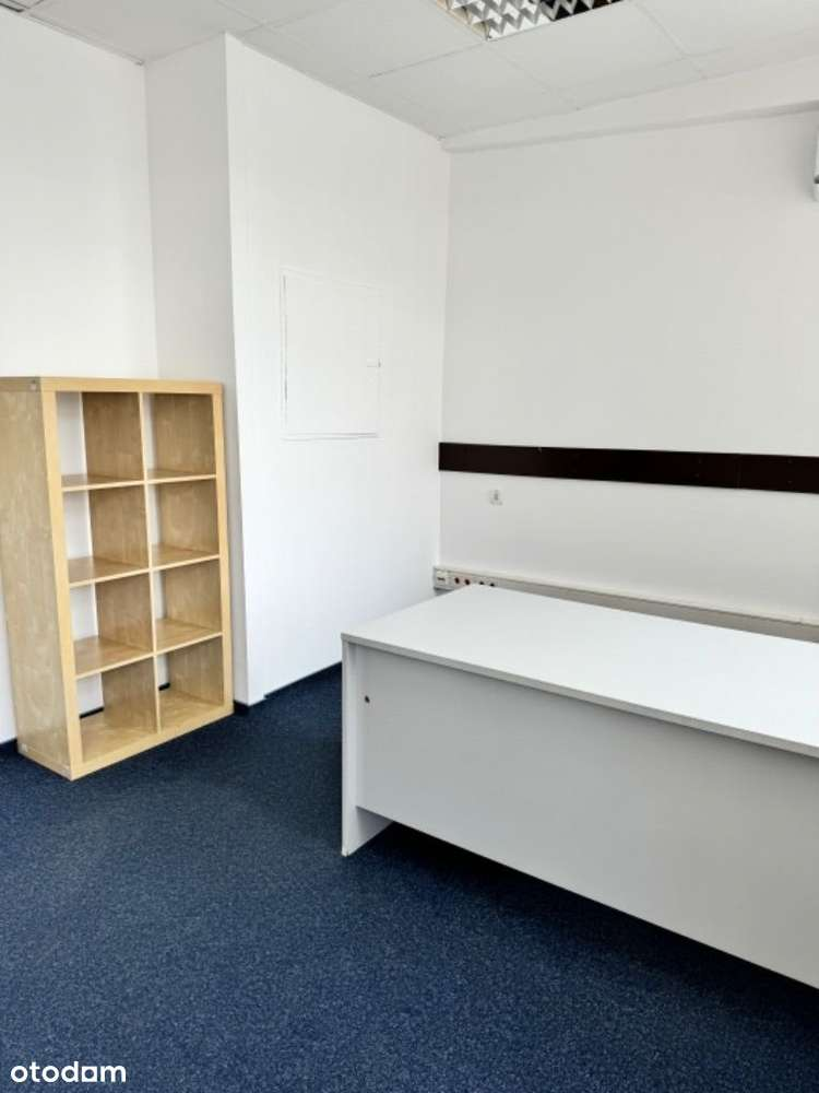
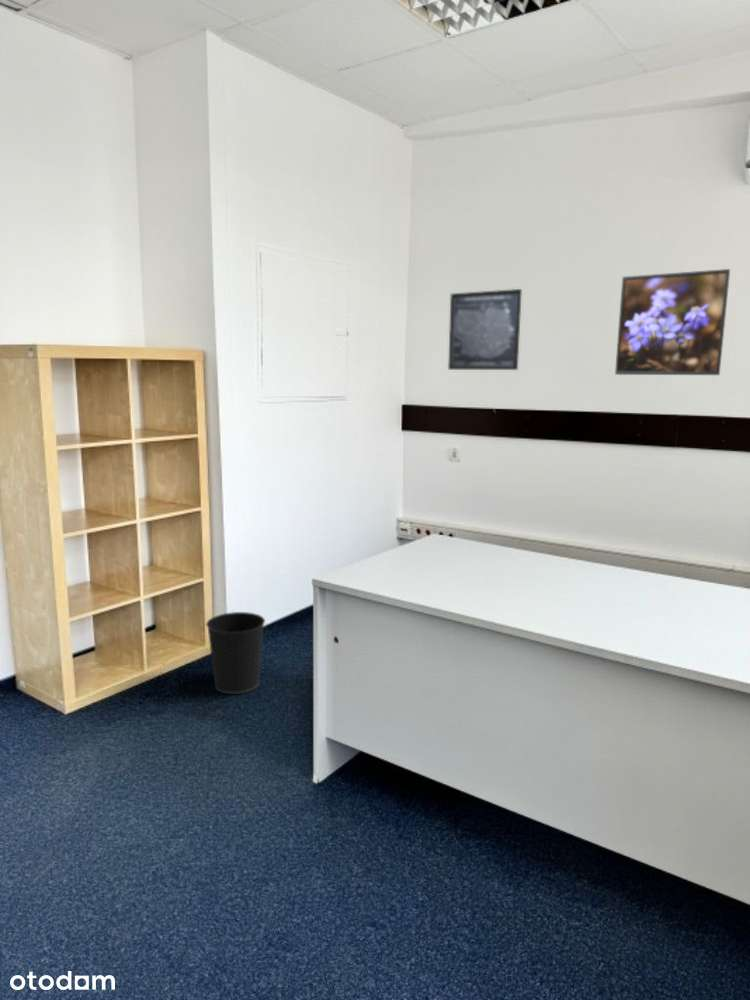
+ wastebasket [205,611,266,695]
+ wall art [447,288,523,371]
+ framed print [614,268,731,376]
